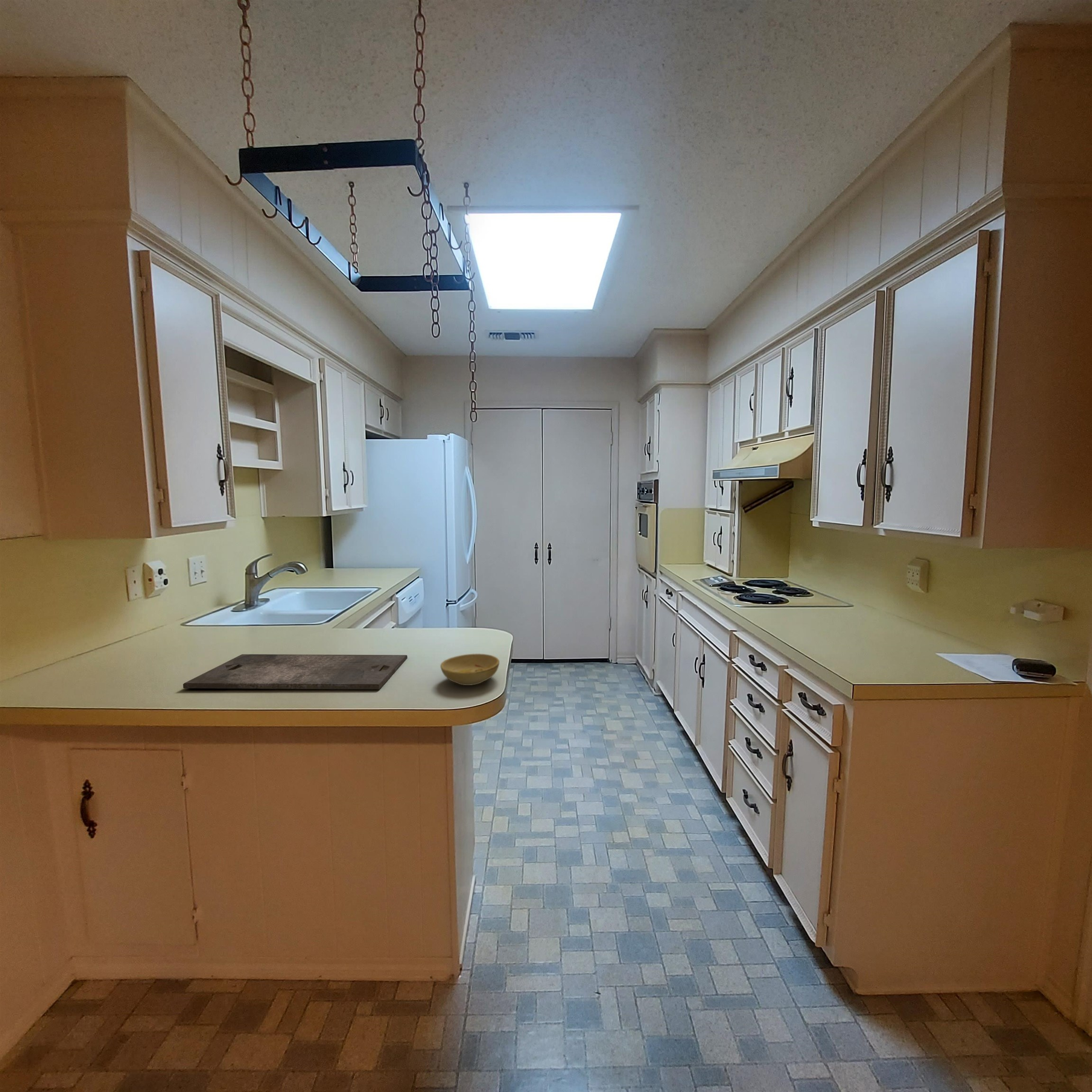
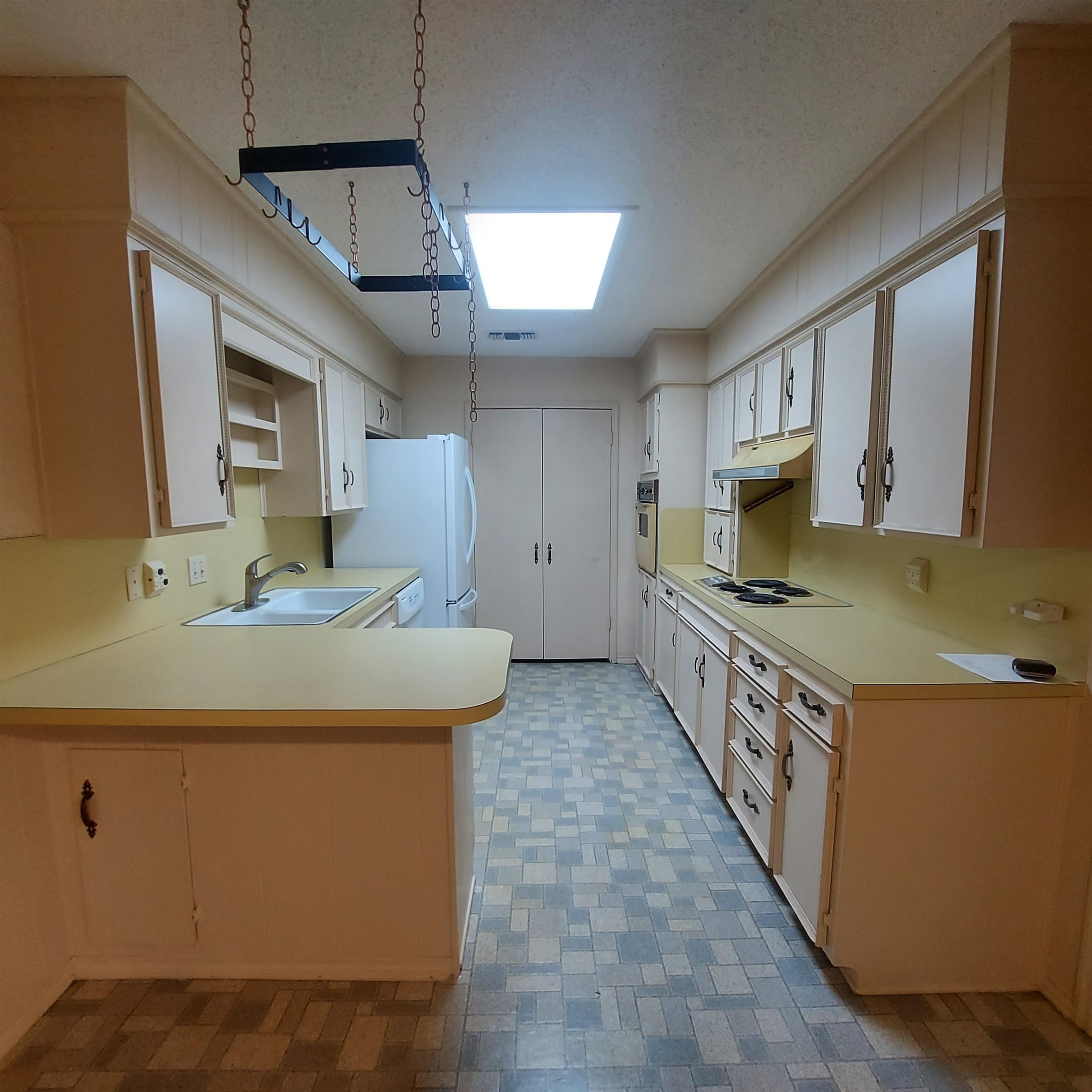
- cutting board [182,654,408,690]
- bowl [440,653,500,686]
